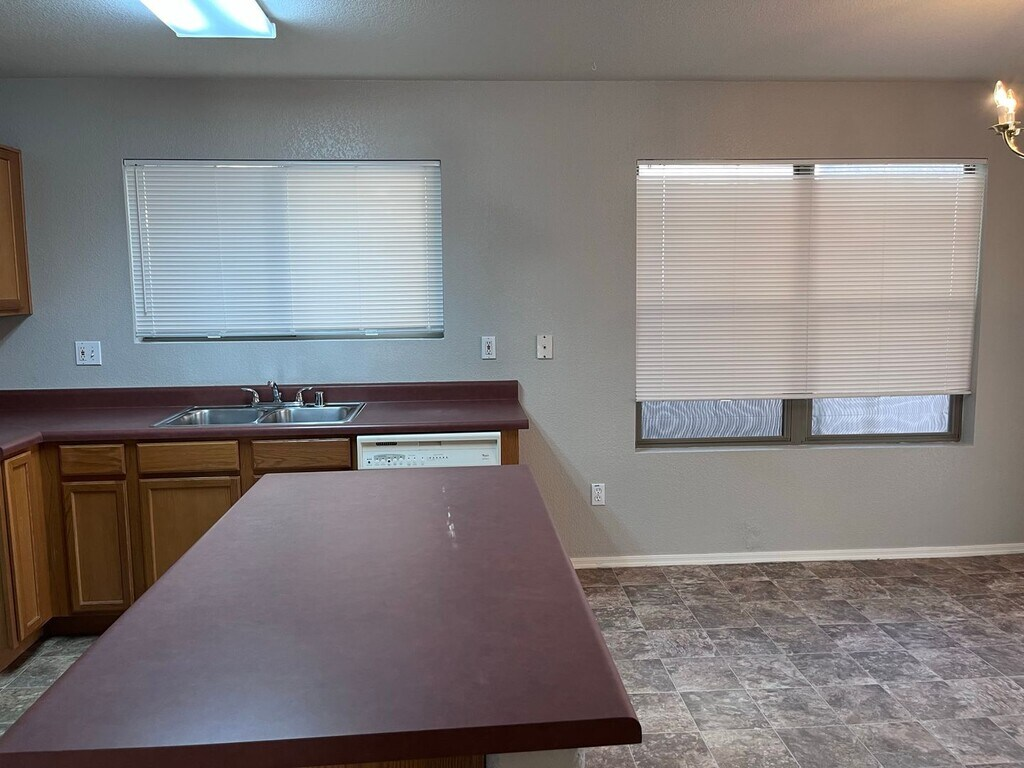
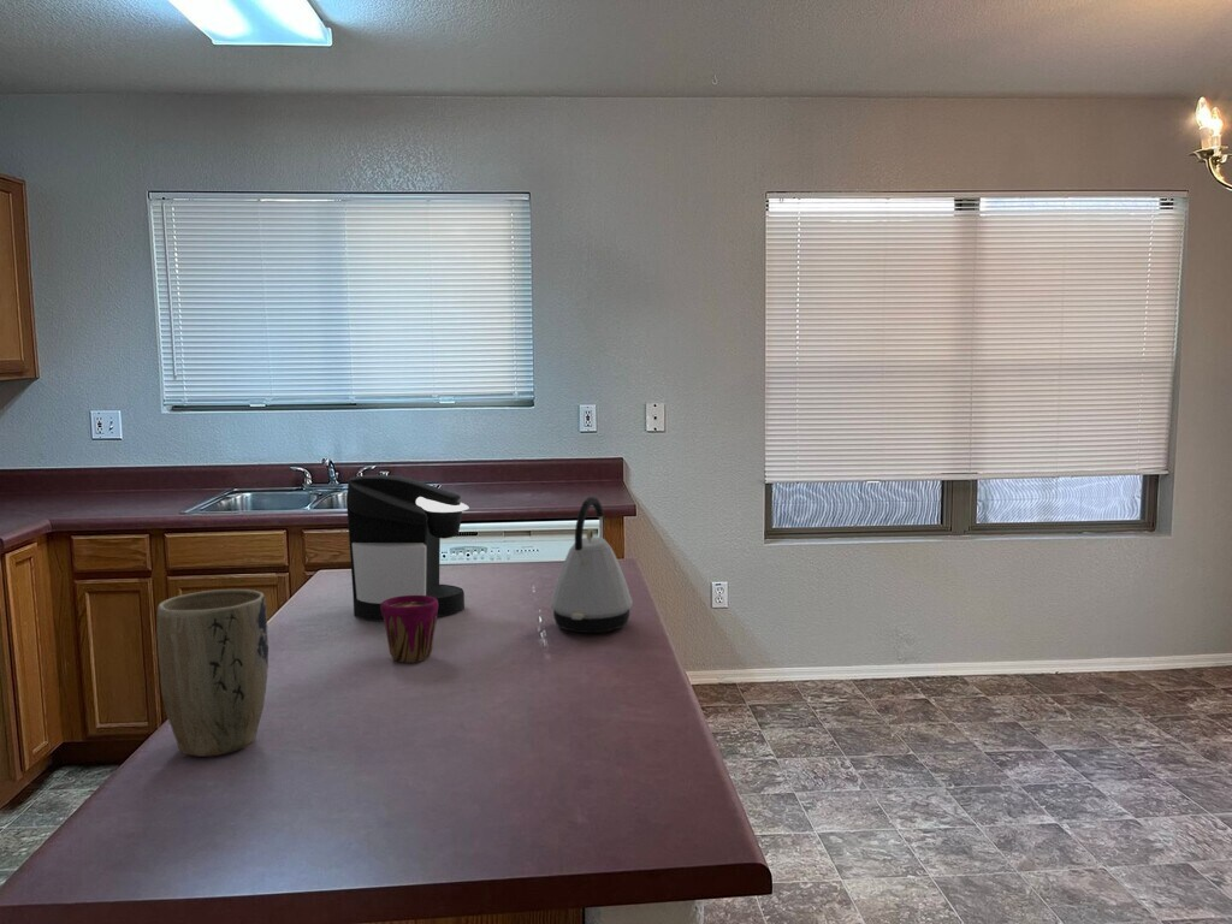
+ cup [380,596,438,664]
+ coffee maker [345,474,470,622]
+ plant pot [155,588,270,758]
+ kettle [550,496,634,634]
